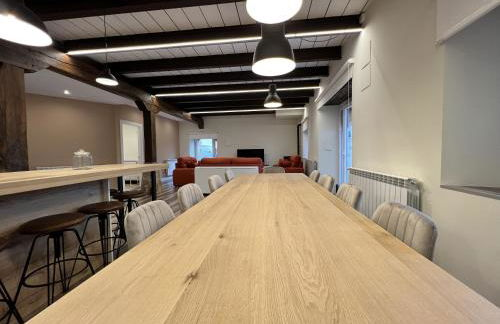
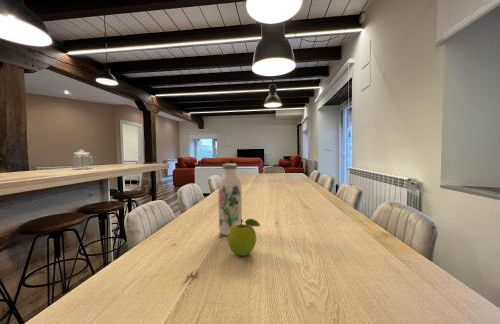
+ water bottle [218,163,243,236]
+ fruit [227,218,261,257]
